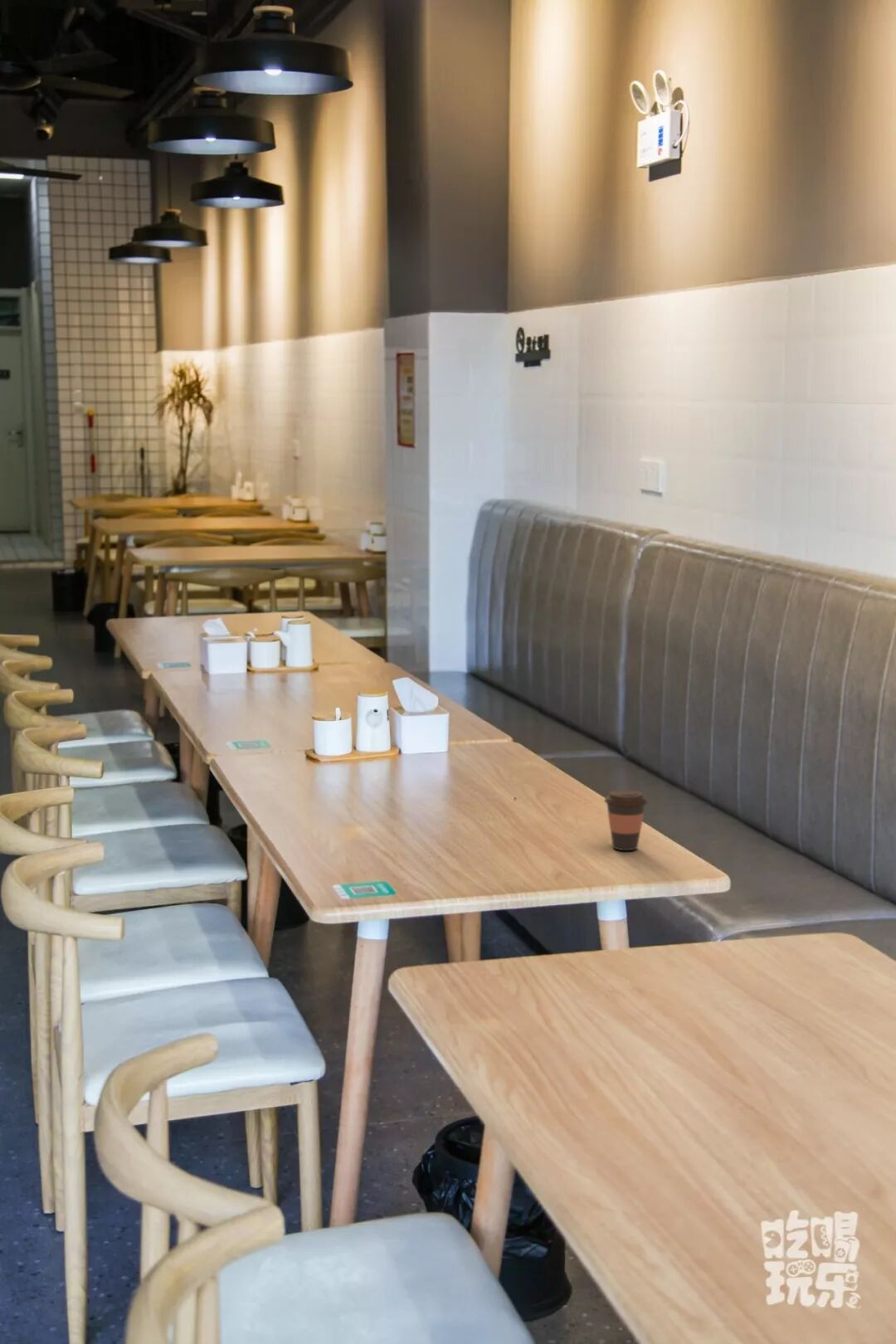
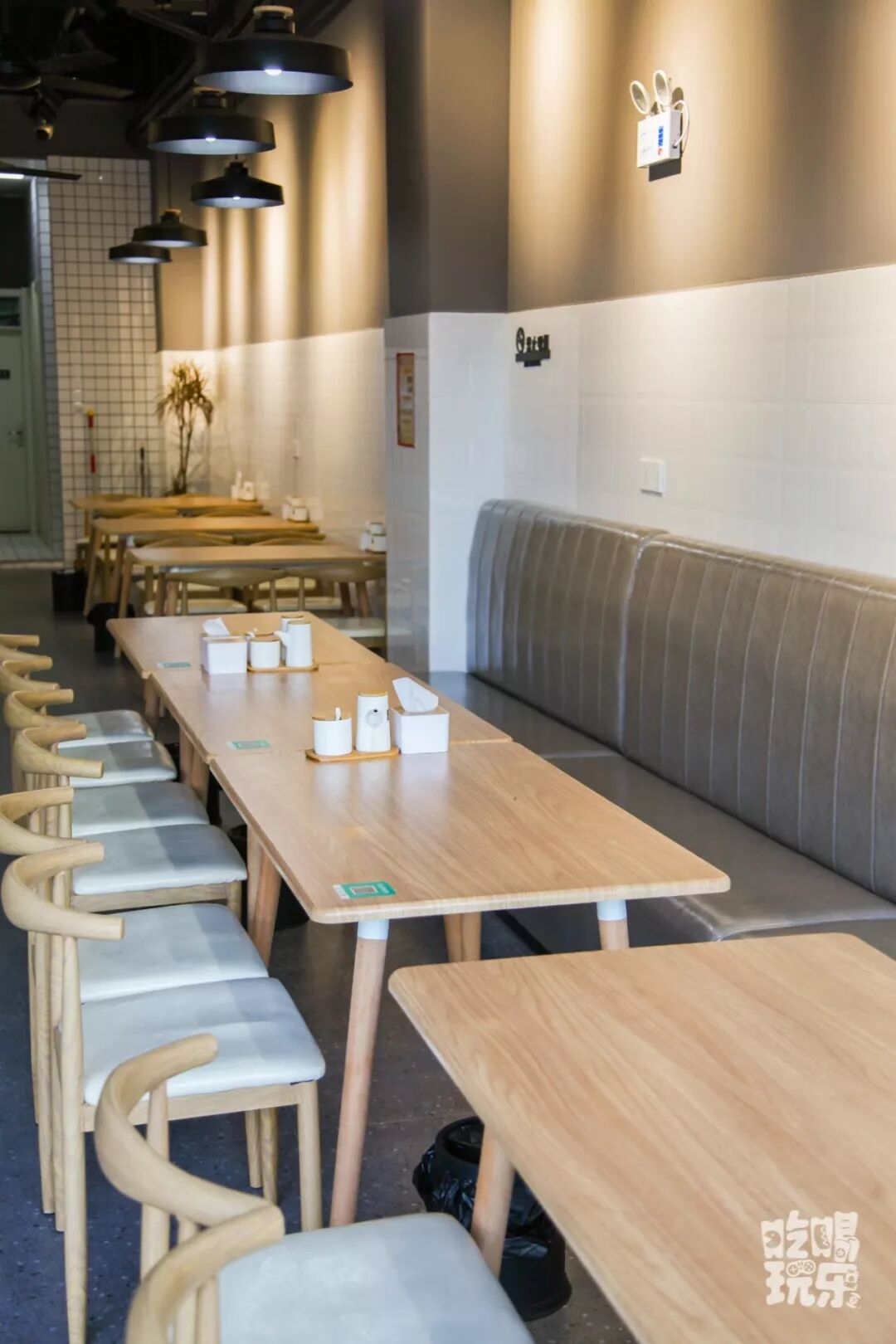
- coffee cup [603,789,649,851]
